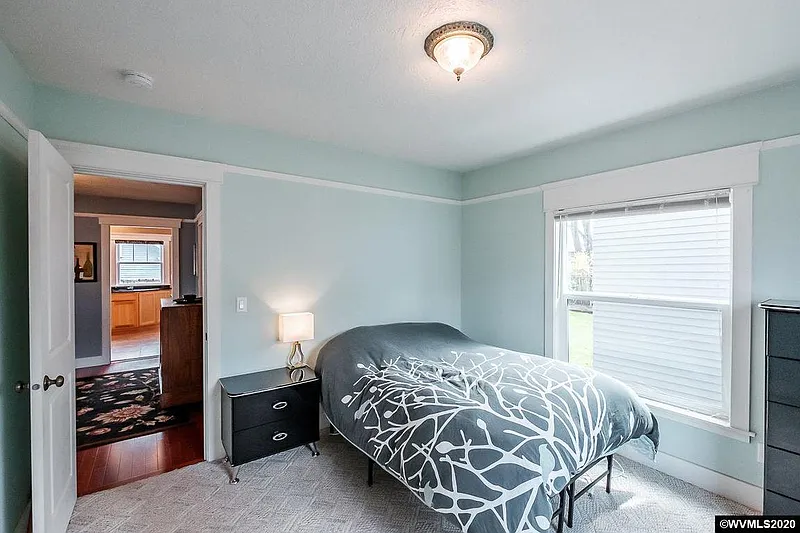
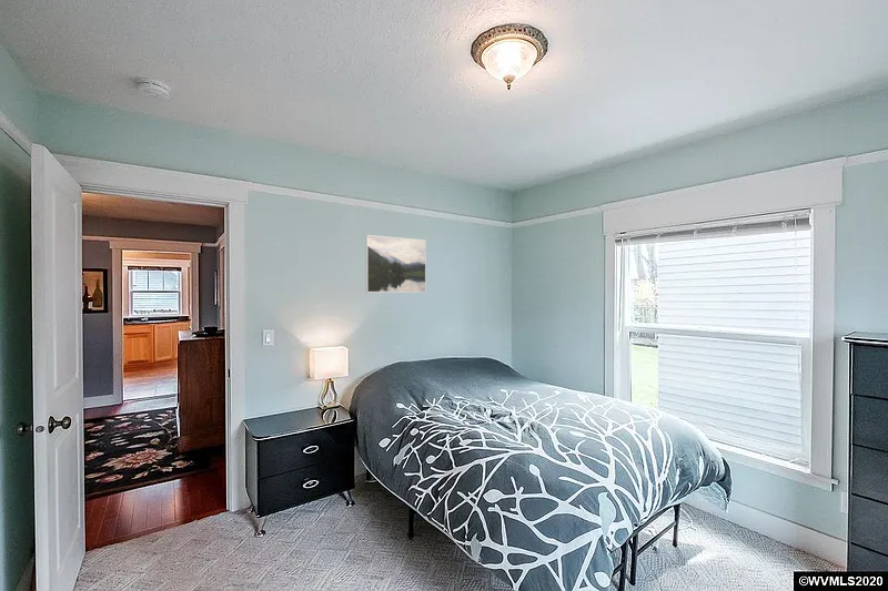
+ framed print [364,234,427,294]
